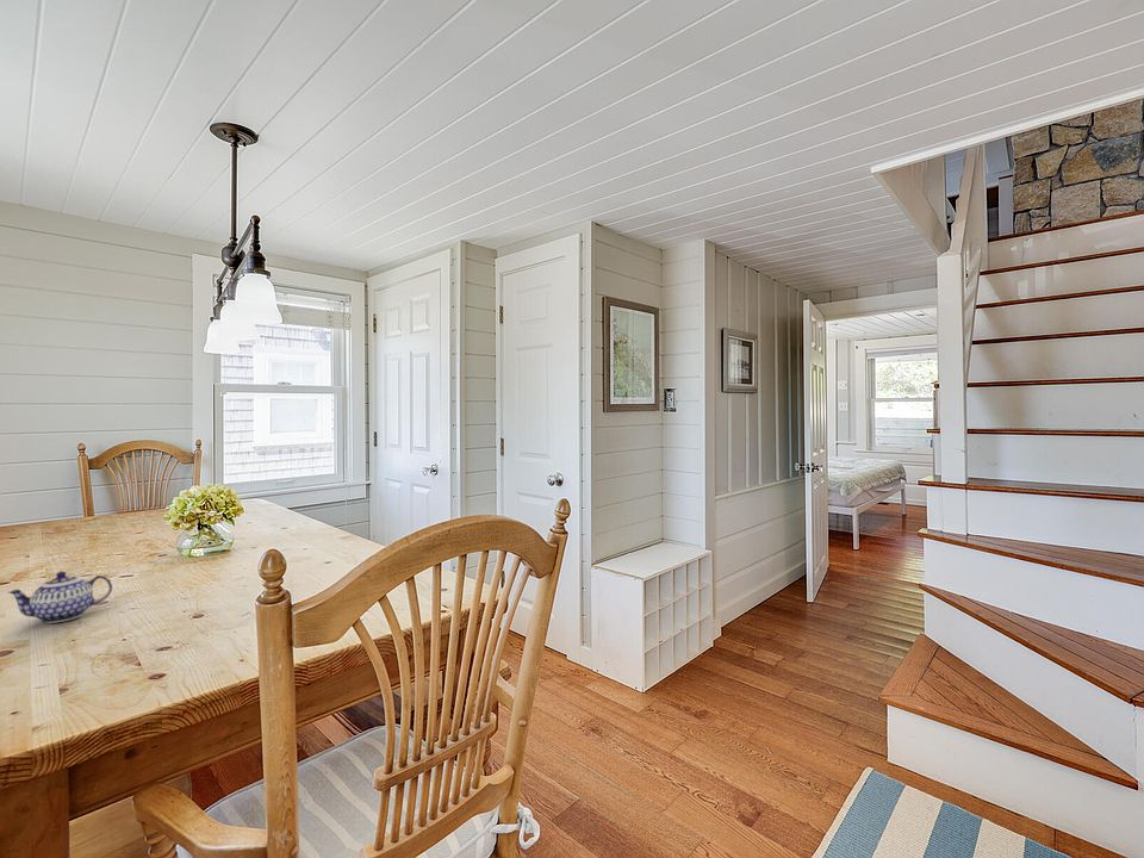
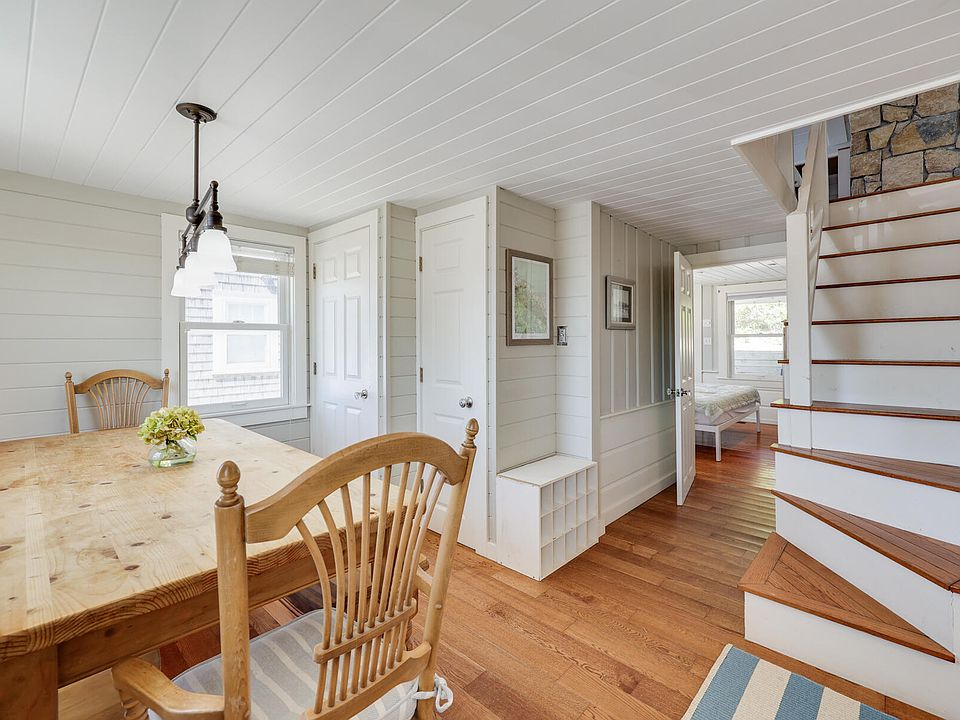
- teapot [7,571,113,624]
